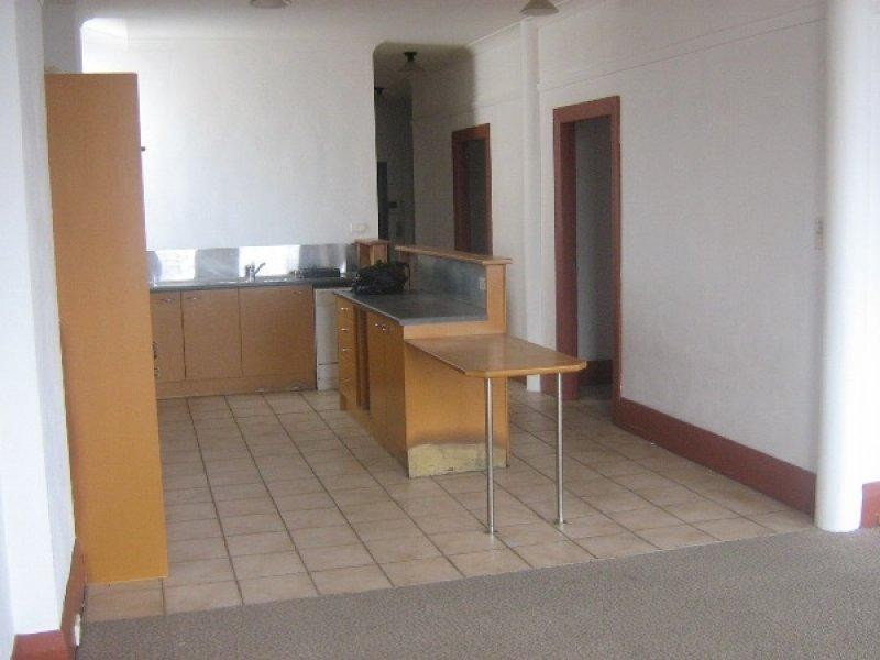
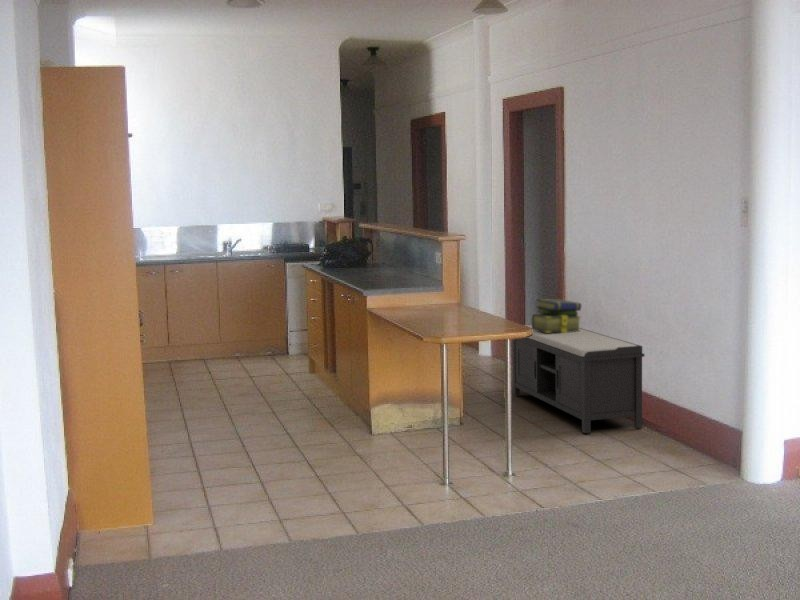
+ stack of books [531,298,582,333]
+ bench [511,324,645,434]
